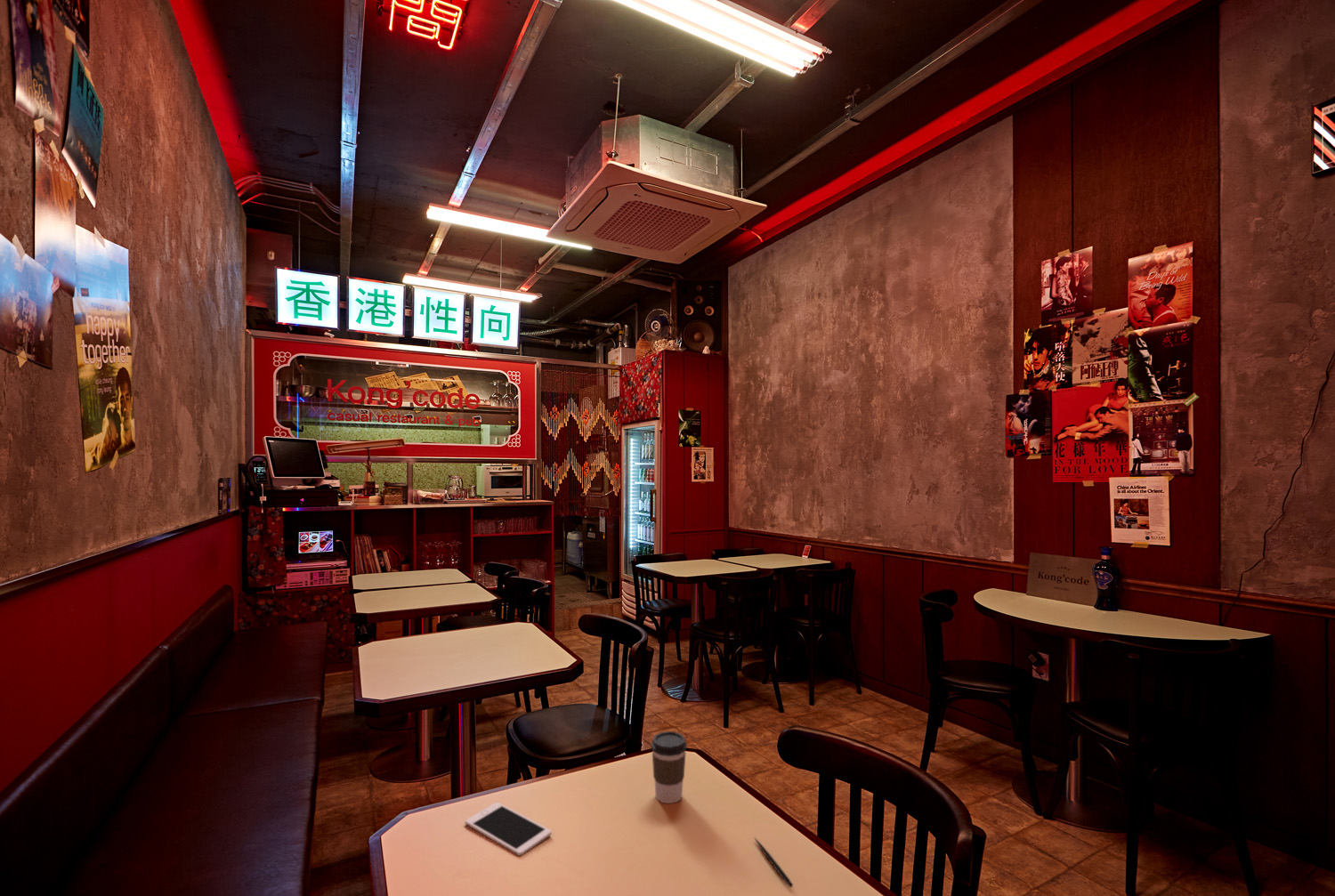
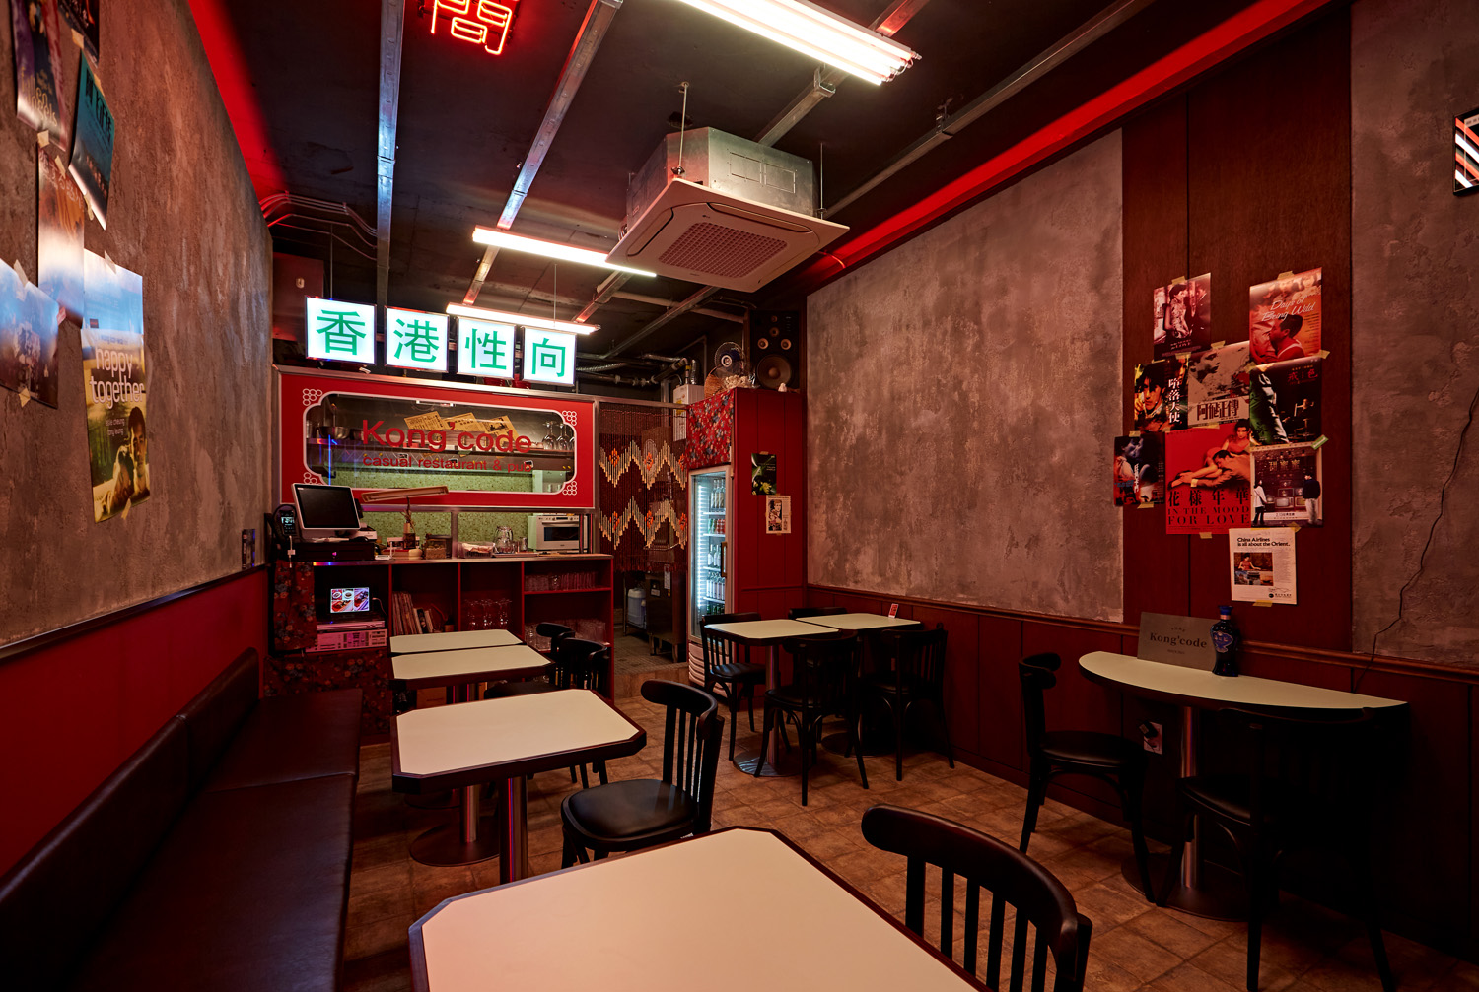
- pen [753,836,794,888]
- cell phone [465,802,553,857]
- coffee cup [651,731,688,804]
